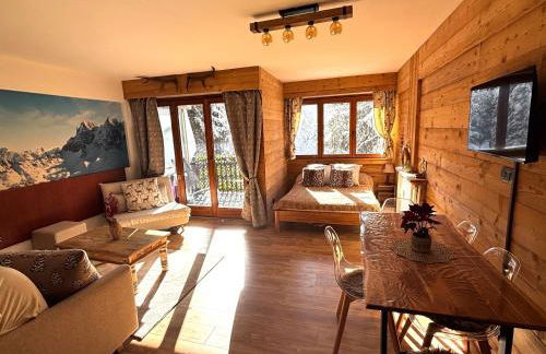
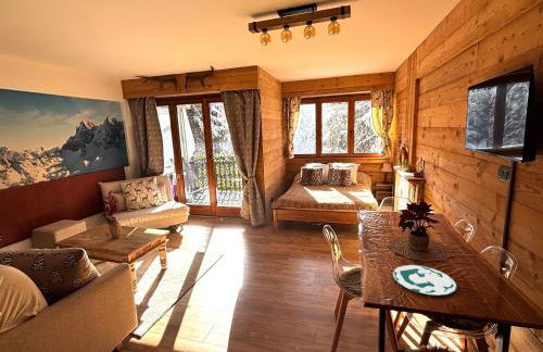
+ plate [391,264,458,297]
